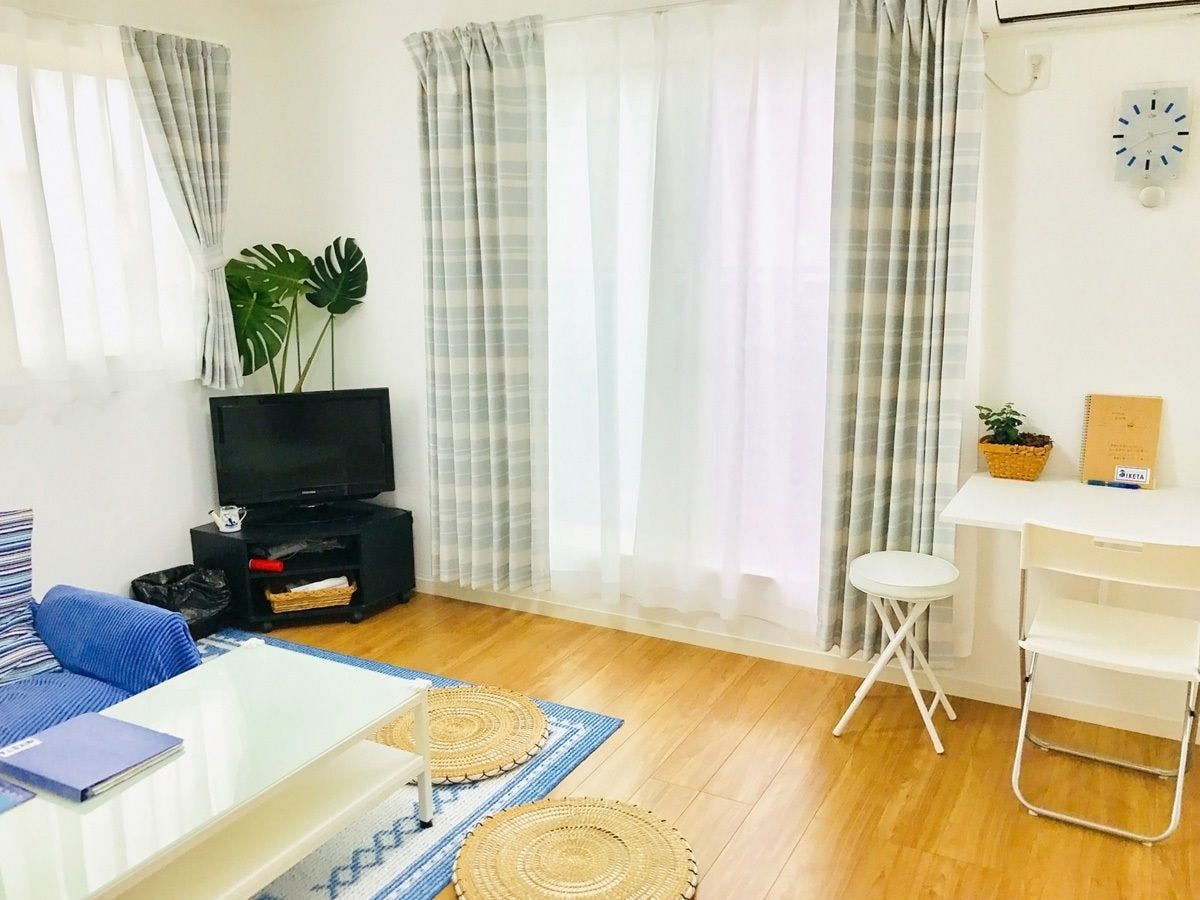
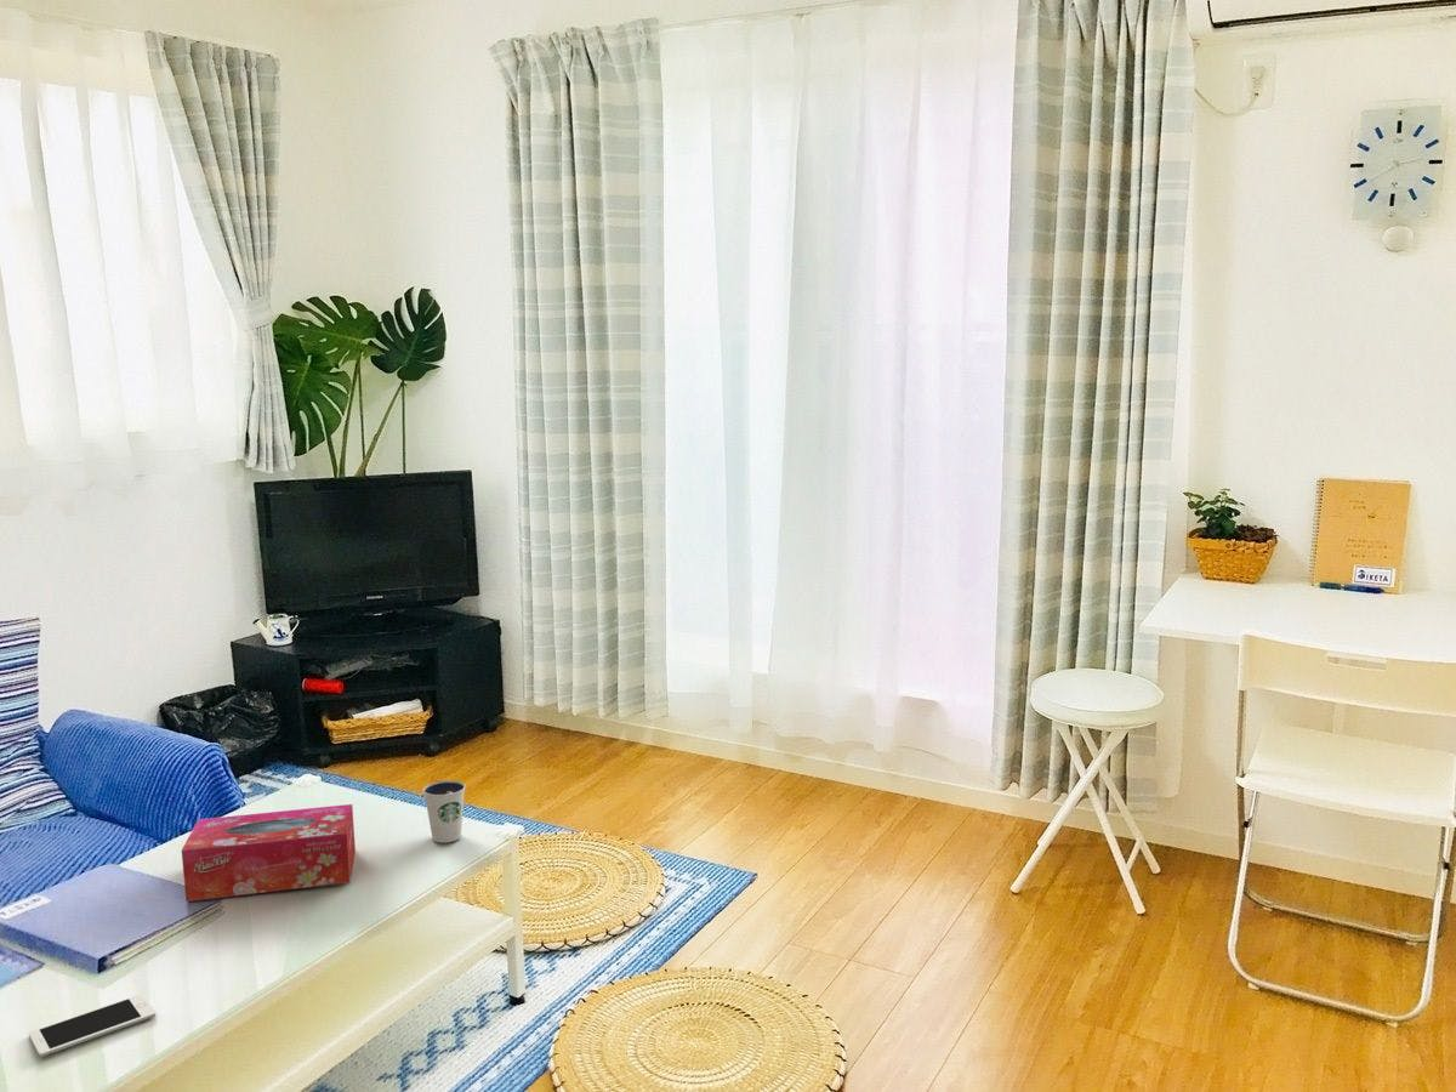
+ dixie cup [422,779,467,843]
+ cell phone [28,993,157,1058]
+ tissue box [181,803,357,903]
